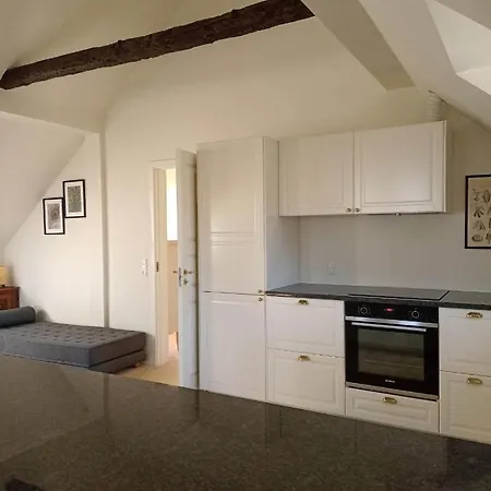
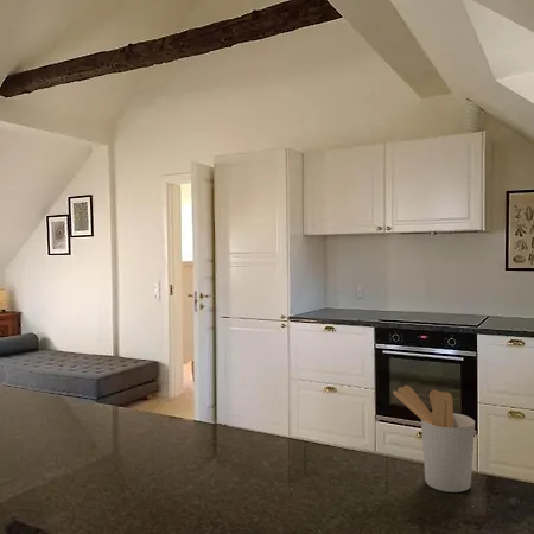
+ utensil holder [392,384,476,494]
